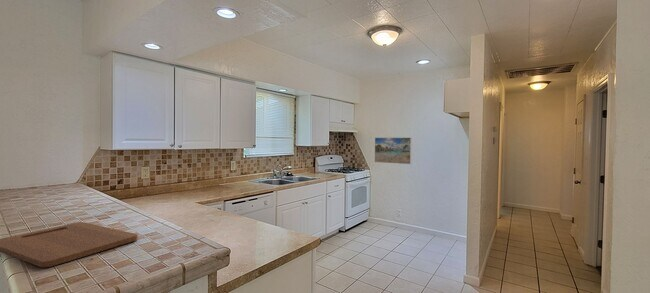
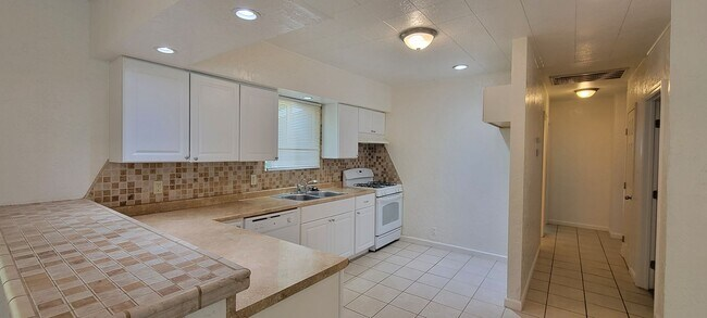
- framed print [374,137,412,165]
- cutting board [0,221,138,269]
